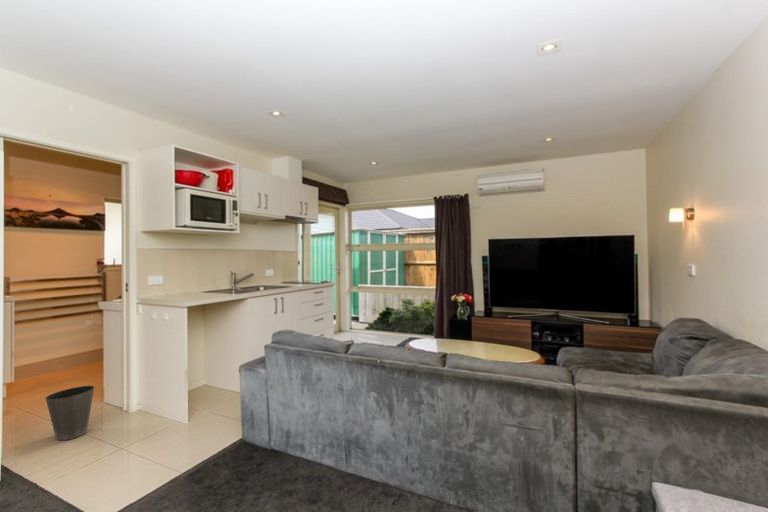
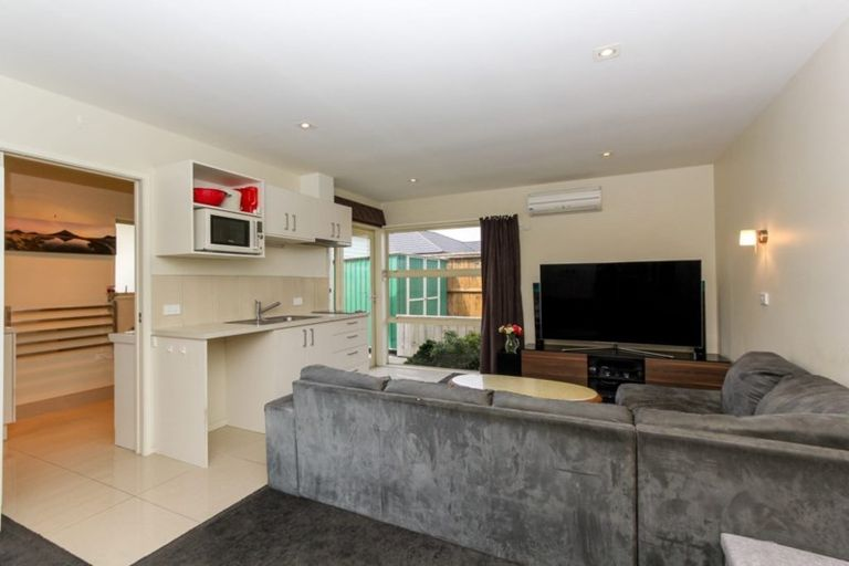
- waste basket [44,385,96,441]
